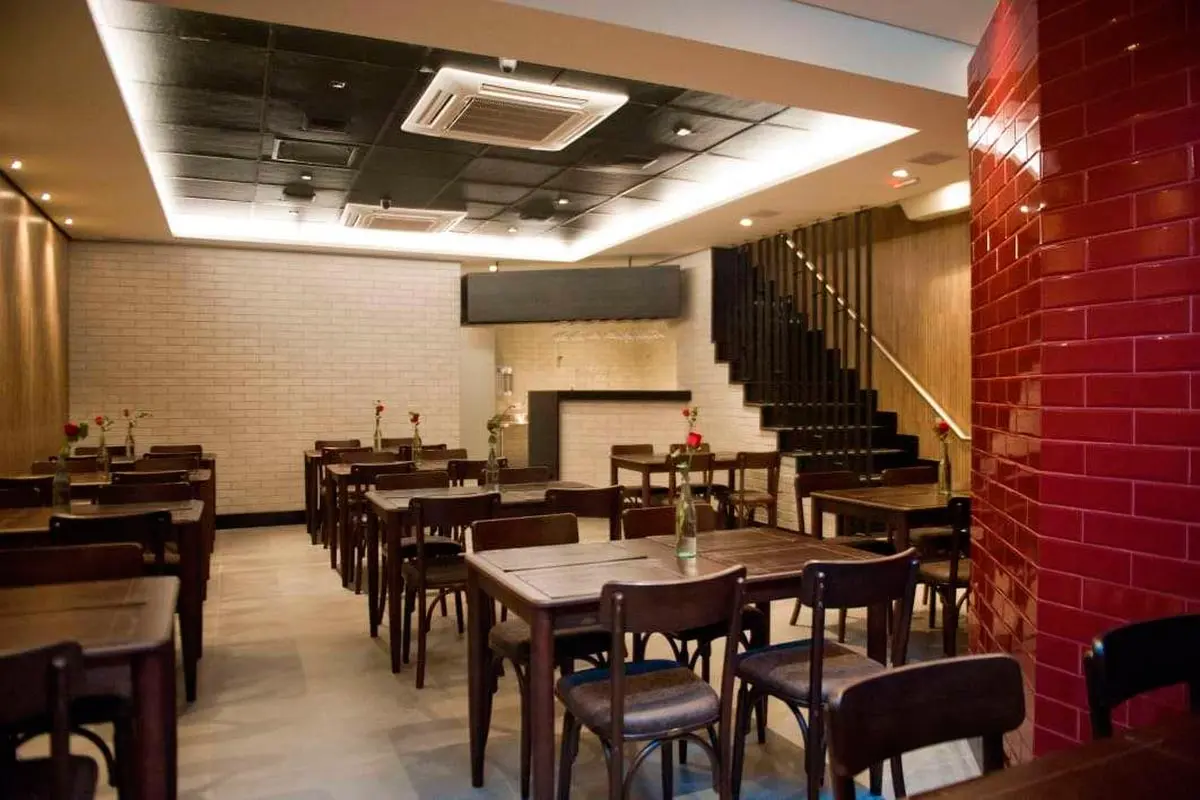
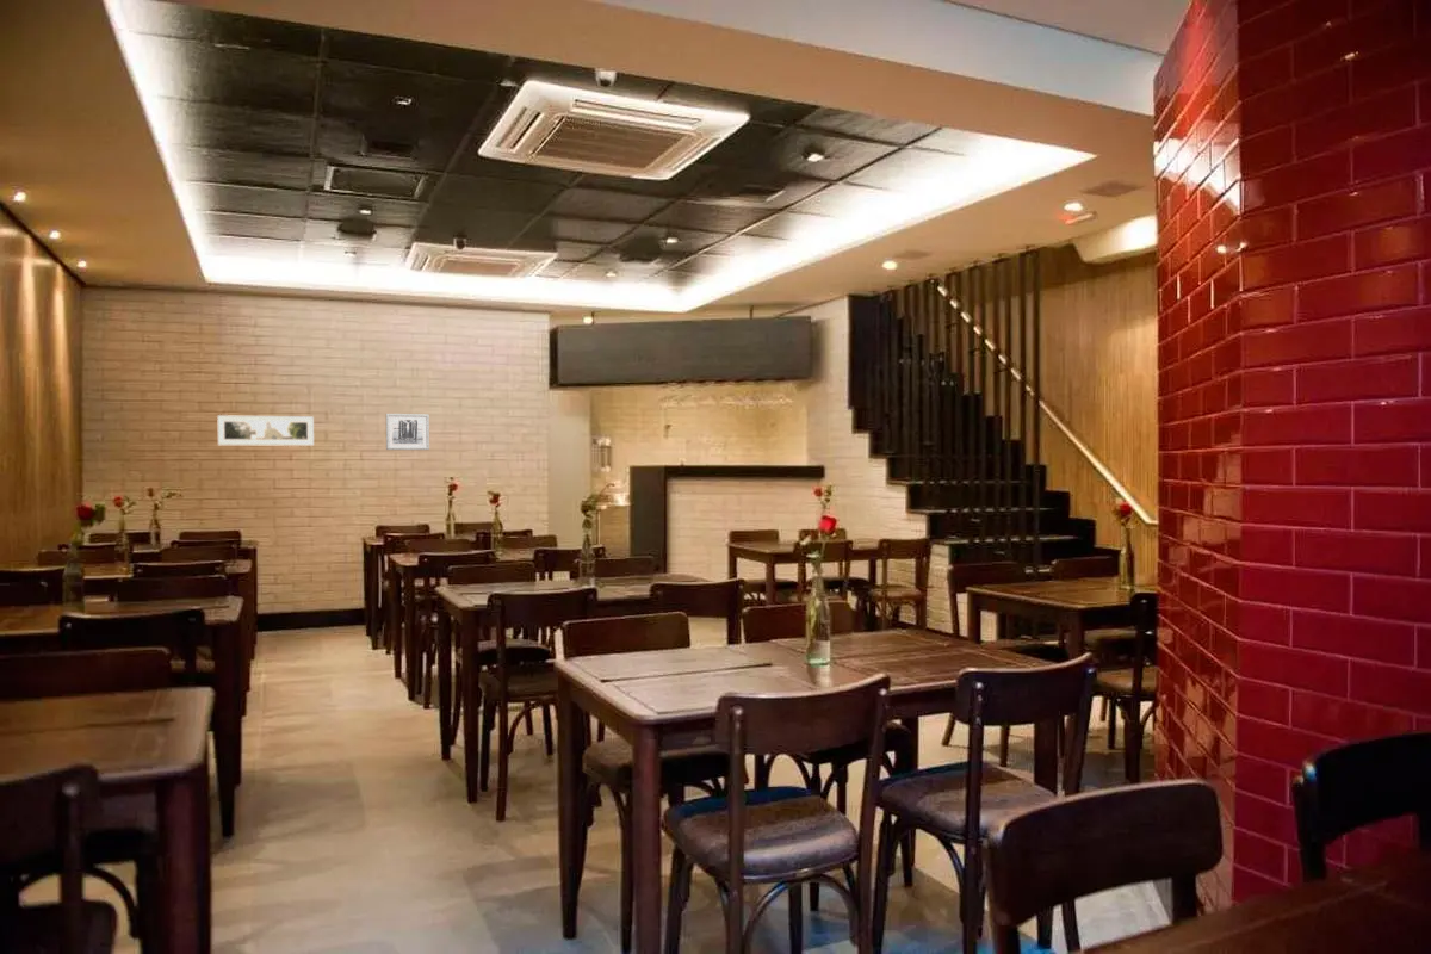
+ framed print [216,414,315,447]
+ wall art [385,413,430,451]
